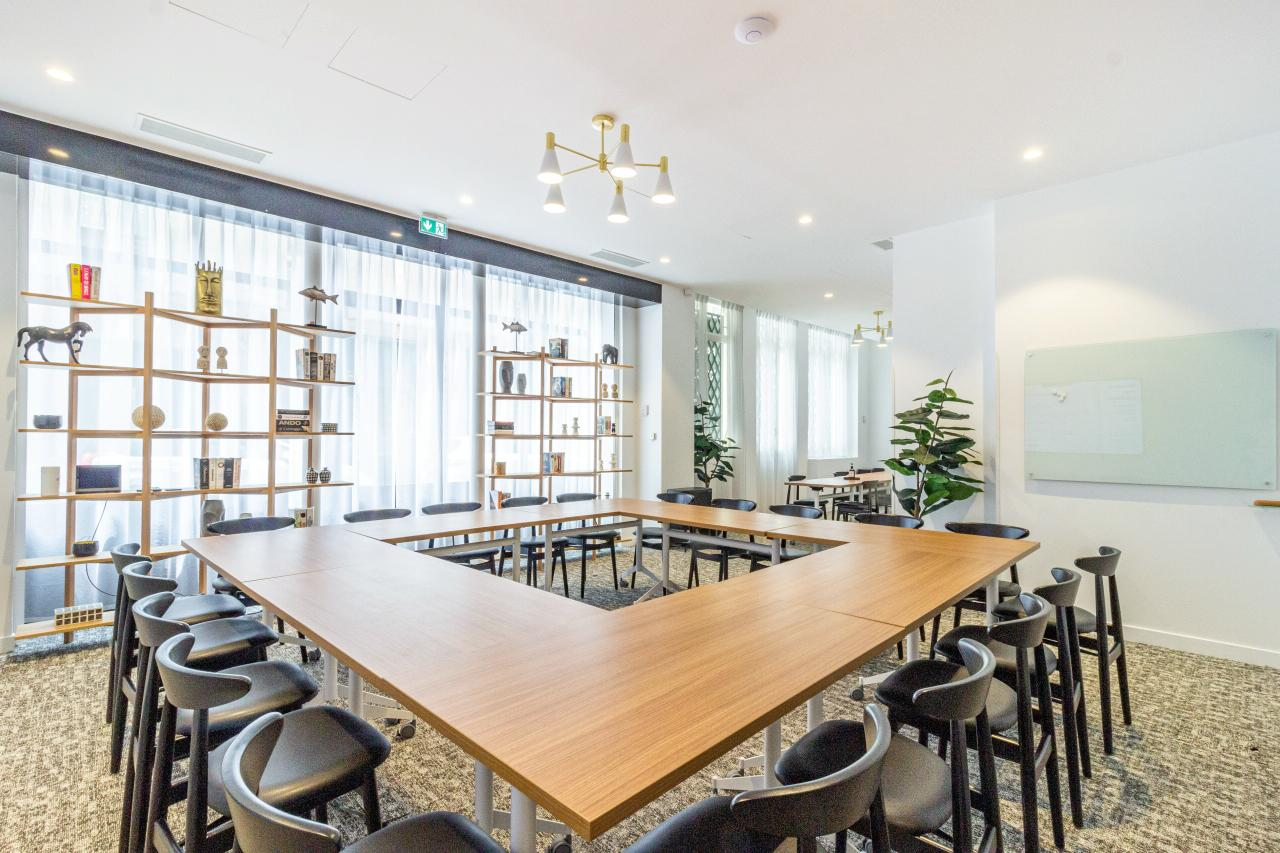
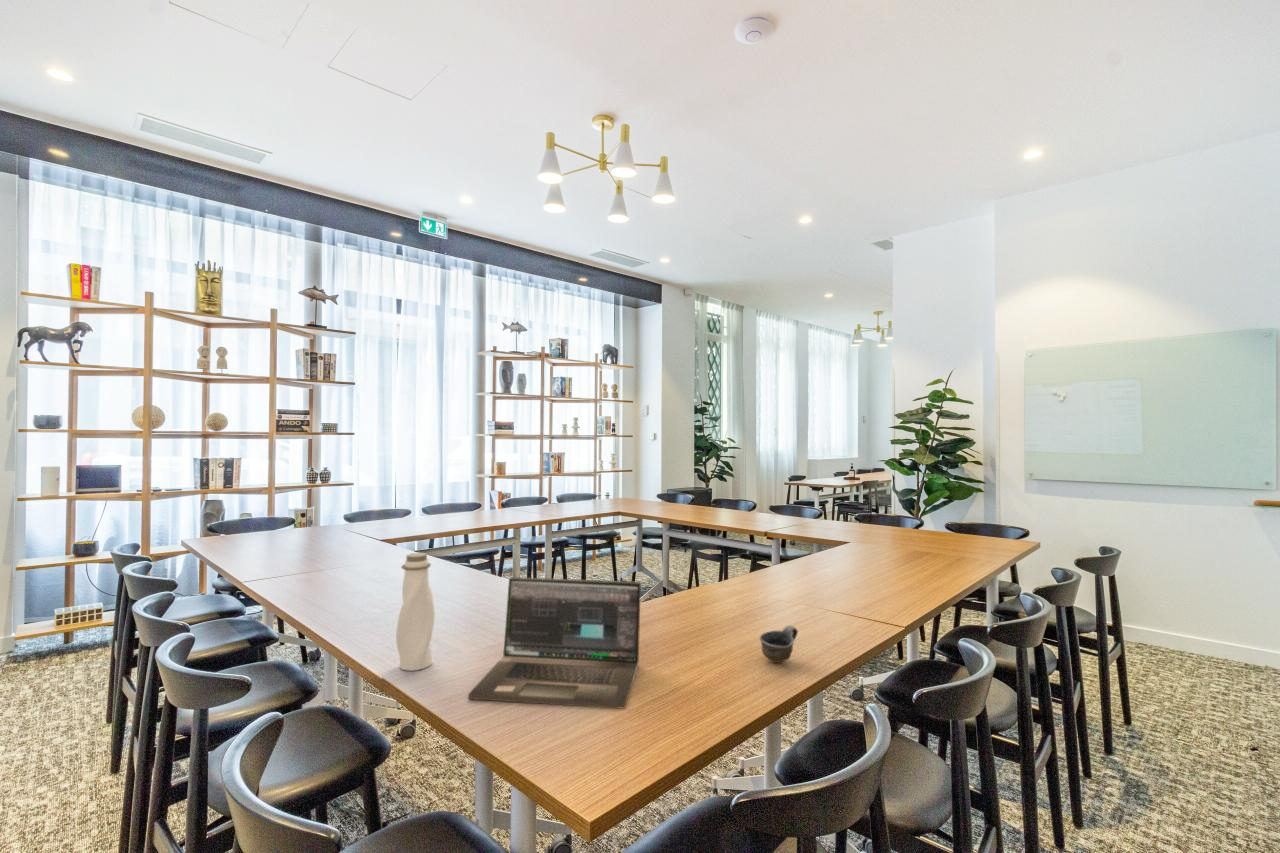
+ laptop [467,576,642,710]
+ cup [759,624,799,664]
+ water bottle [395,552,436,672]
